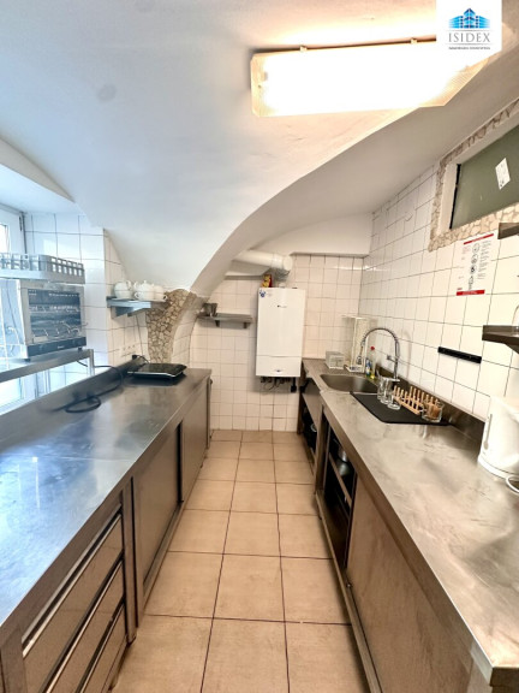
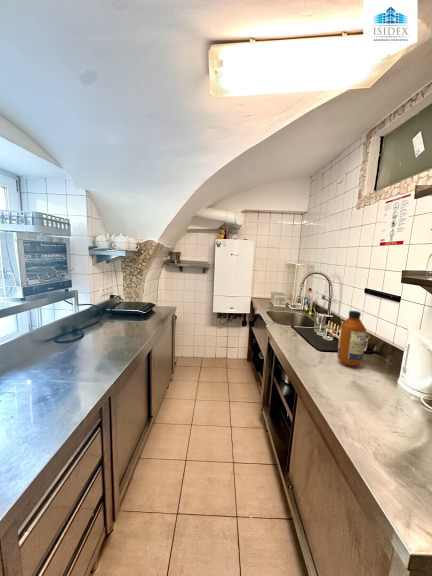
+ bottle [336,310,367,367]
